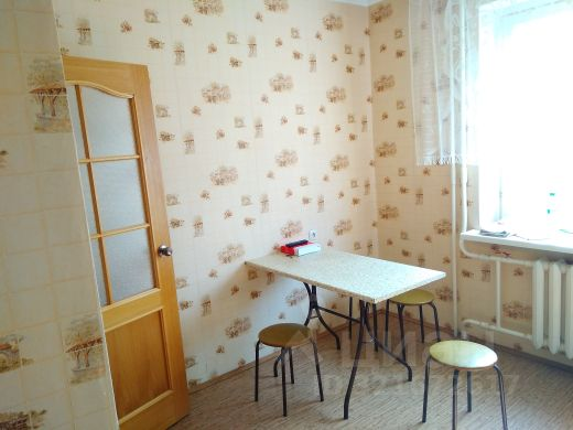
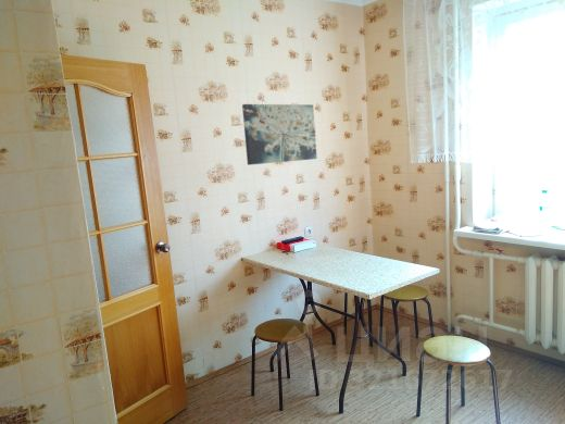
+ wall art [241,103,318,166]
